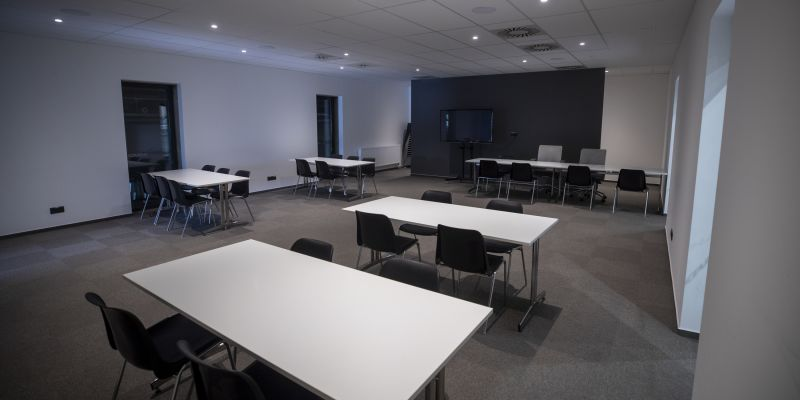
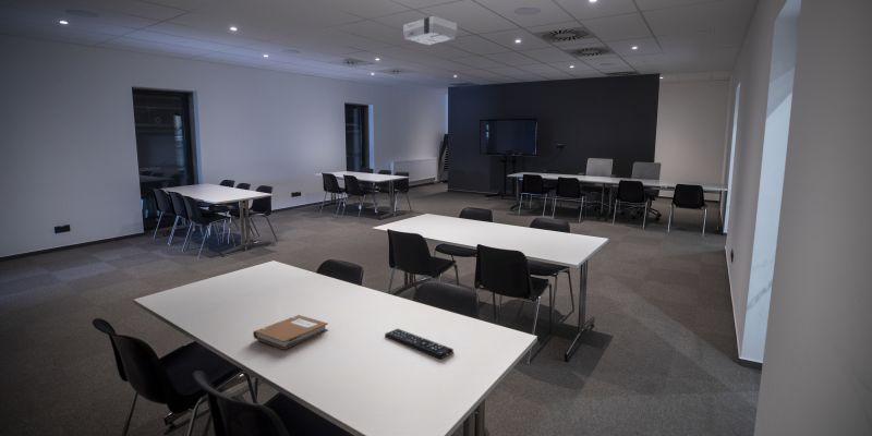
+ projector [402,15,458,46]
+ notebook [252,314,329,351]
+ remote control [384,328,455,360]
